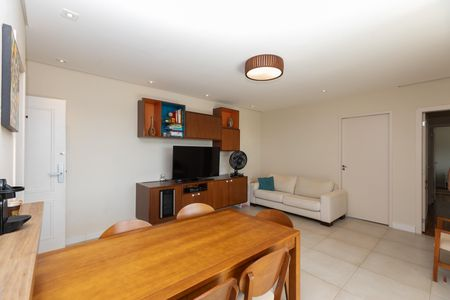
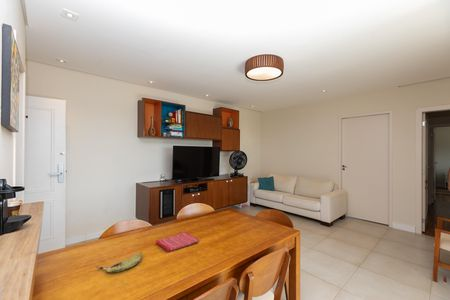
+ dish towel [155,231,200,253]
+ fruit [96,252,143,274]
